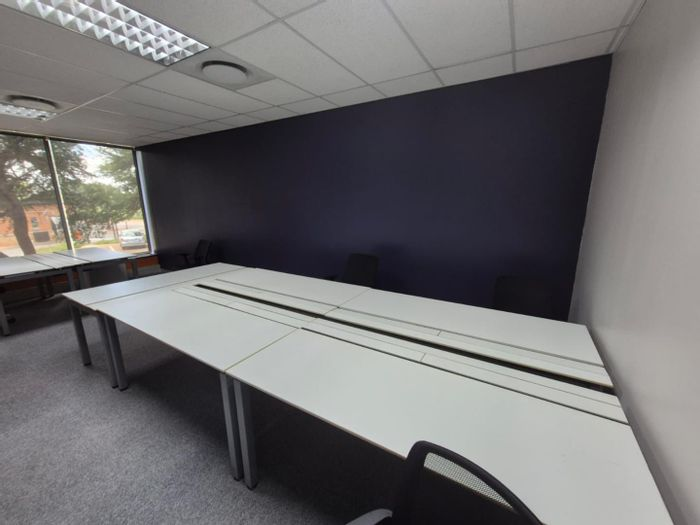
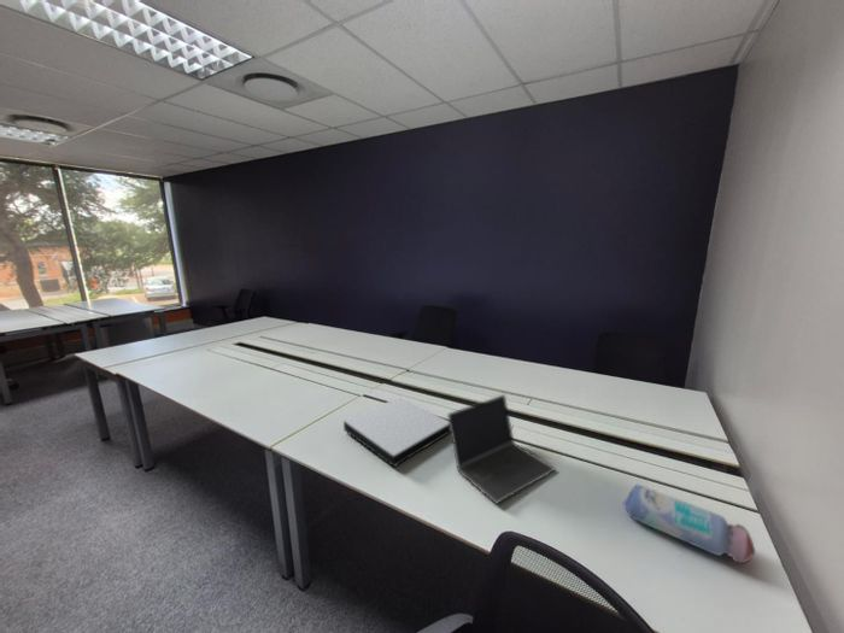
+ book [342,395,451,468]
+ laptop computer [446,393,556,505]
+ water bottle [622,483,756,564]
